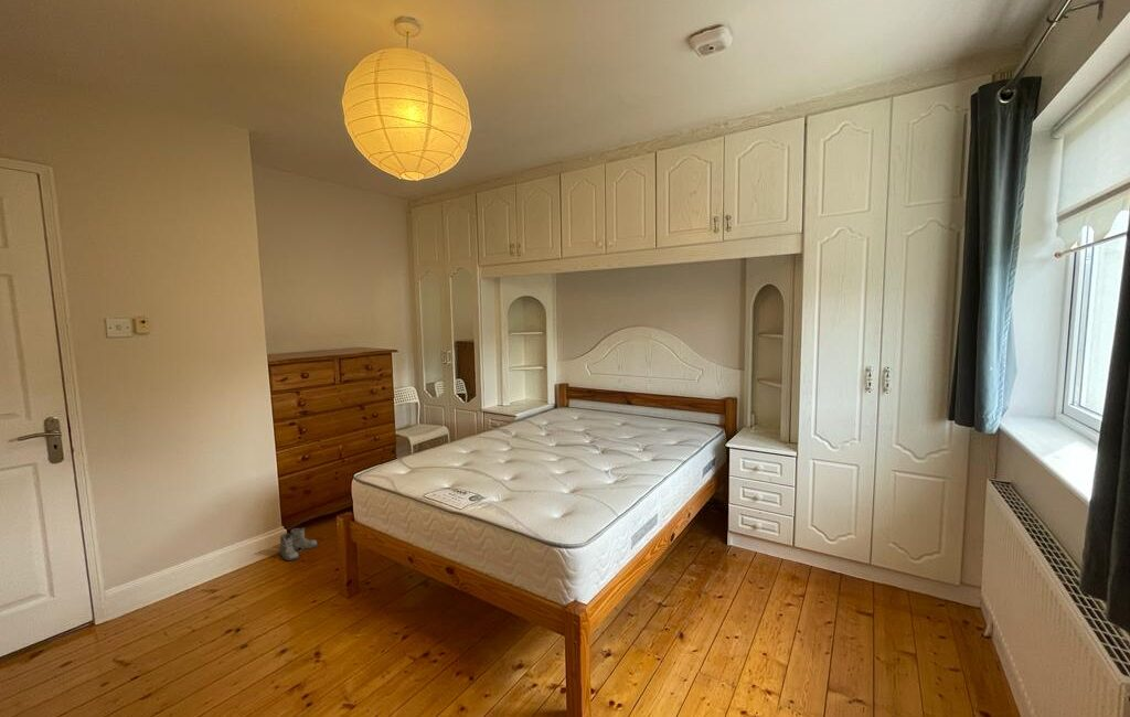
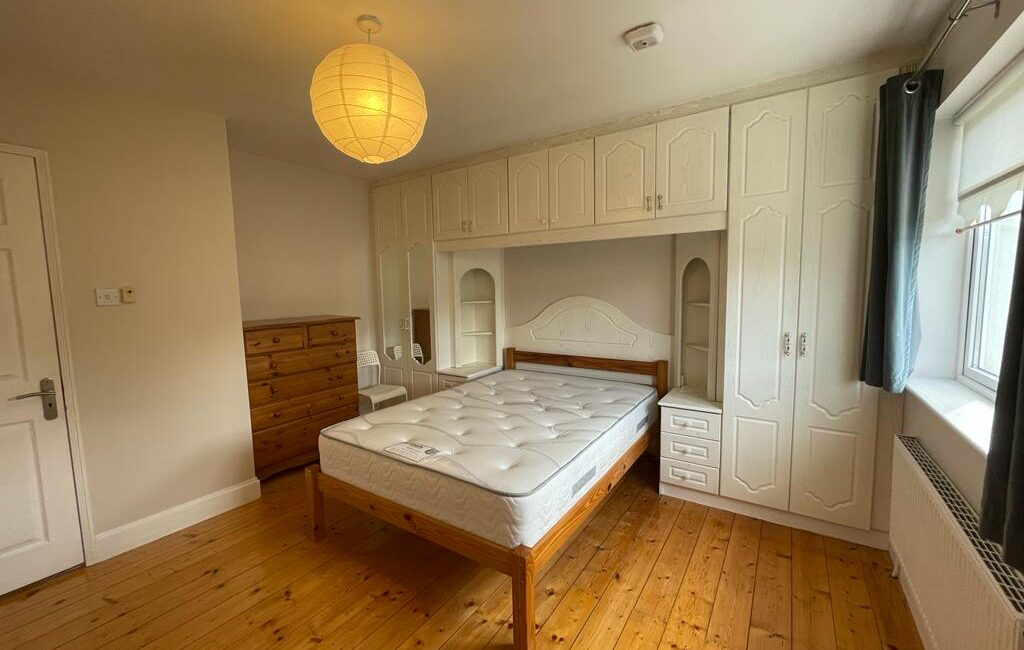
- boots [278,526,319,561]
